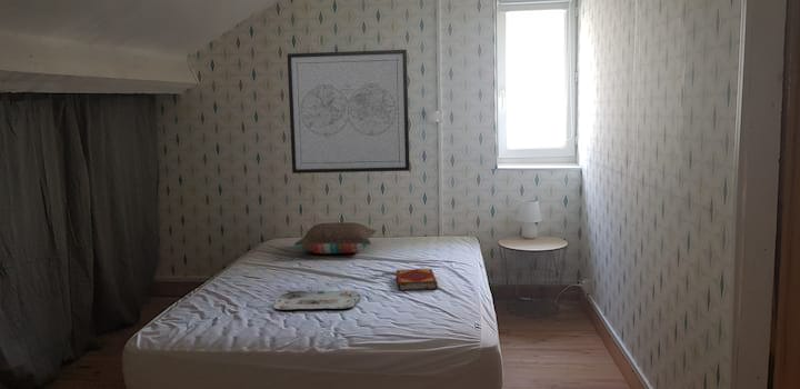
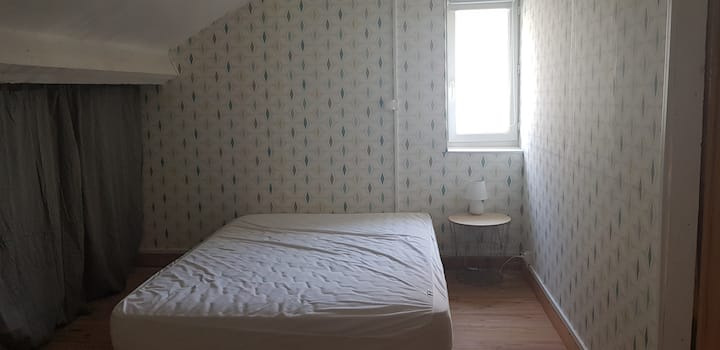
- wall art [286,49,411,174]
- pillow [293,221,377,255]
- hardback book [396,268,439,291]
- serving tray [272,289,360,311]
